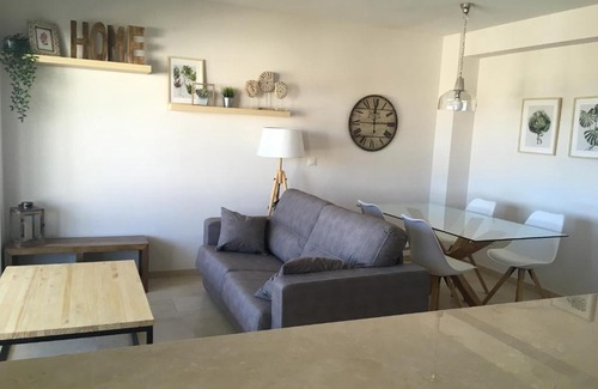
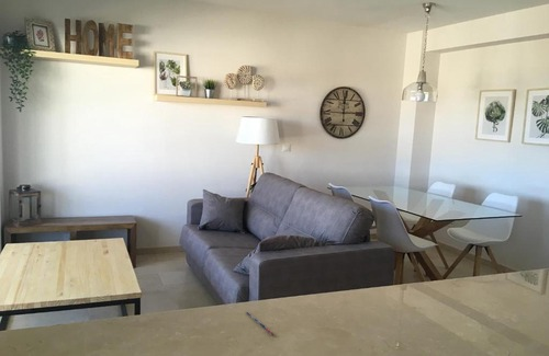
+ pen [244,310,276,336]
